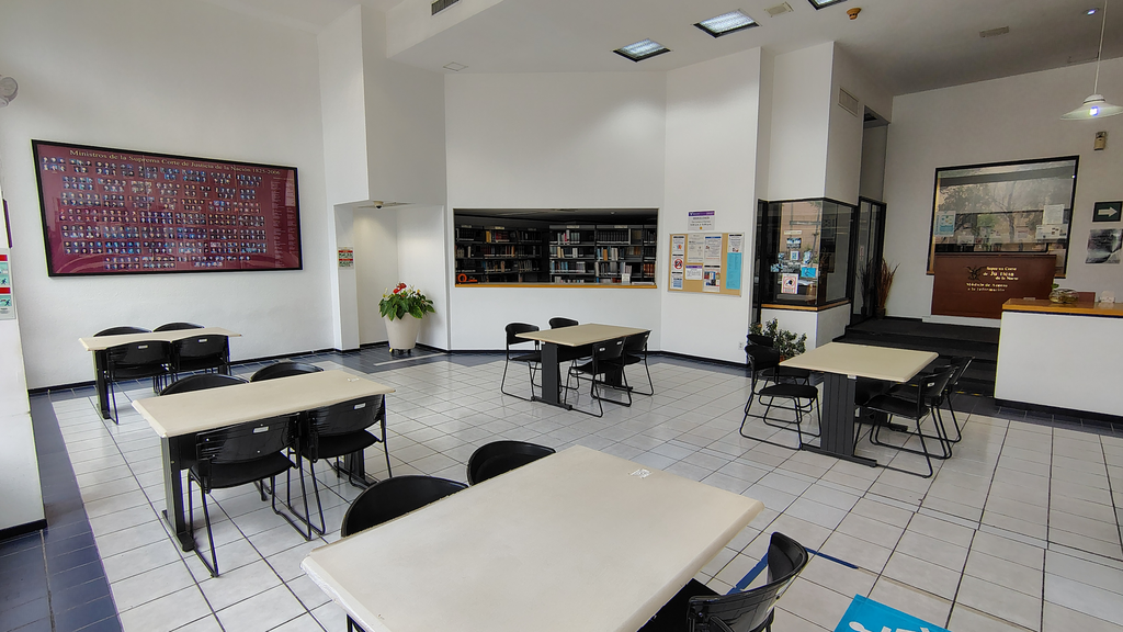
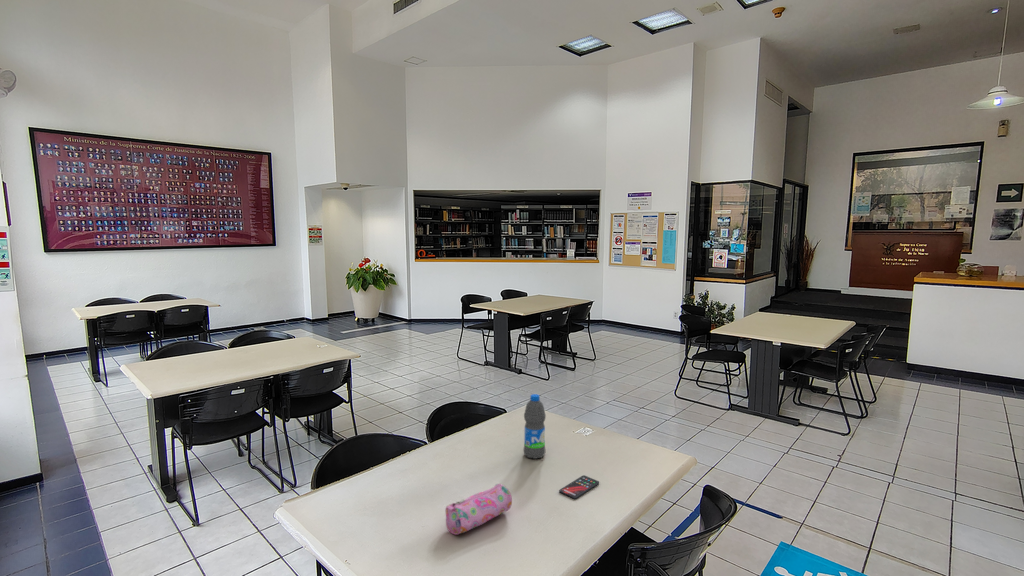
+ smartphone [558,474,600,500]
+ pencil case [445,483,513,536]
+ water bottle [523,393,547,460]
